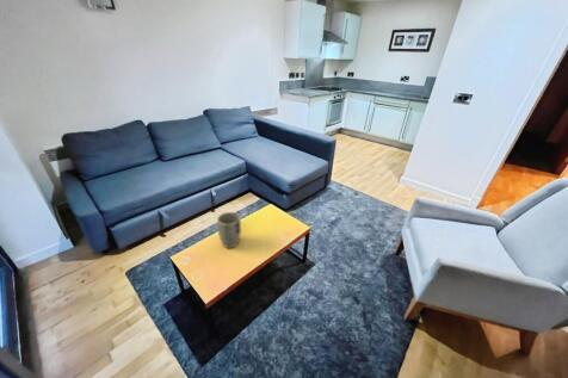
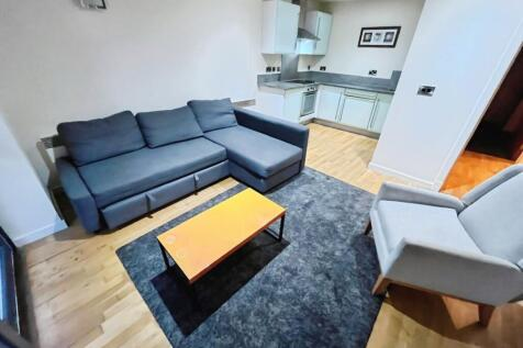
- plant pot [216,211,242,249]
